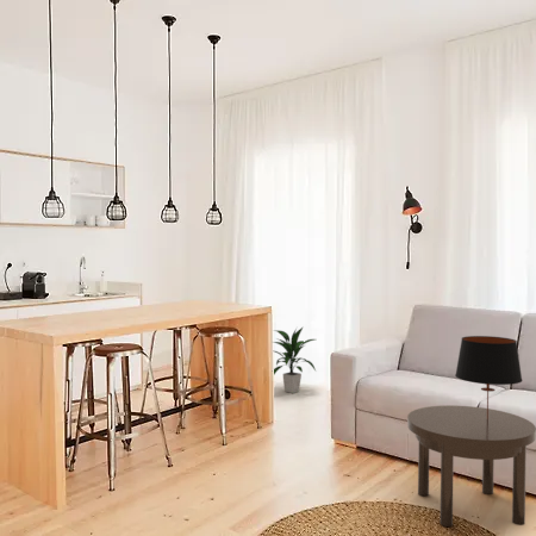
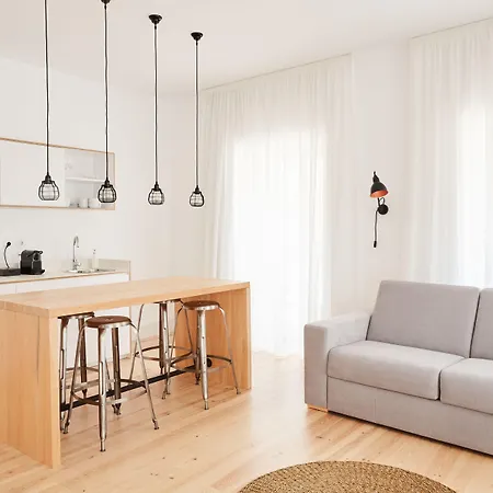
- side table [406,404,536,528]
- indoor plant [272,326,317,394]
- table lamp [454,335,523,419]
